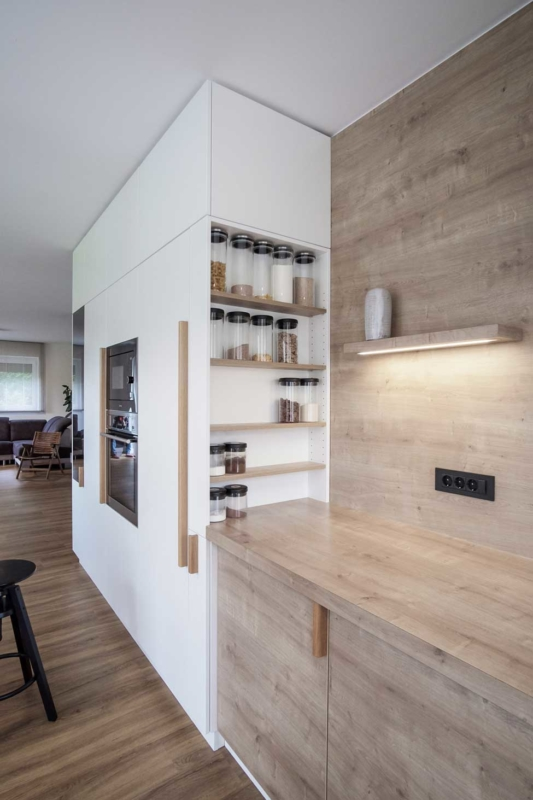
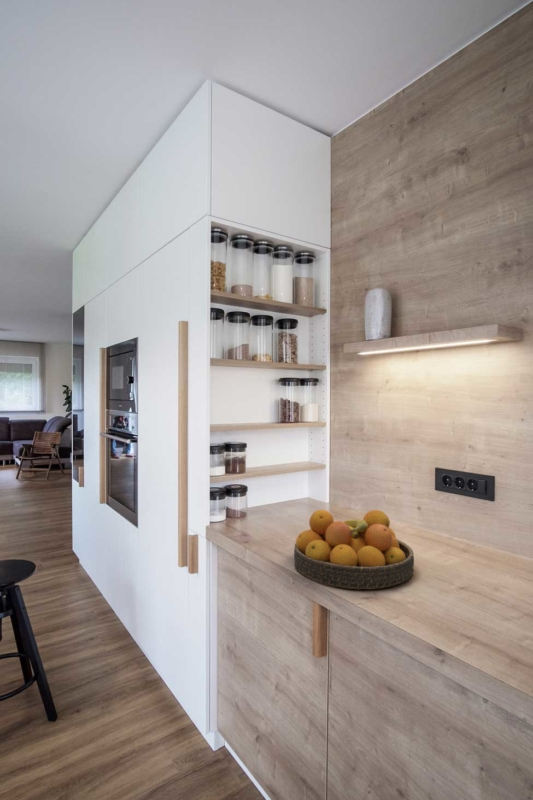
+ fruit bowl [293,509,415,590]
